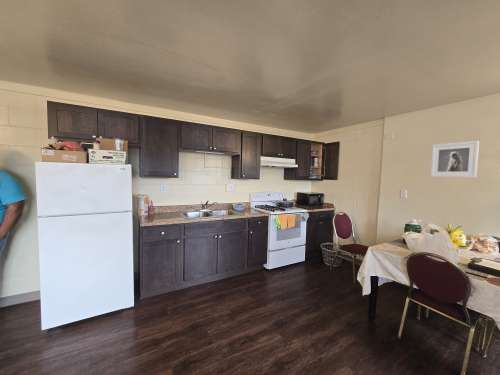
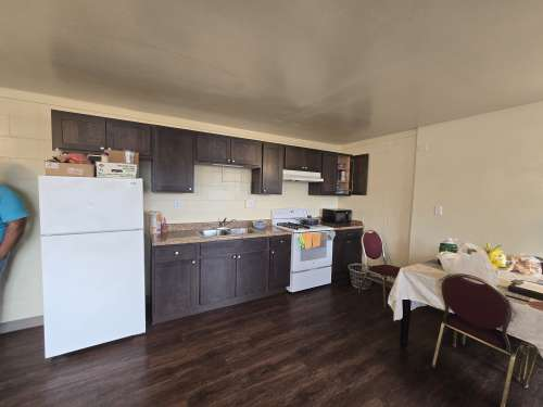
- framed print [430,140,480,178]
